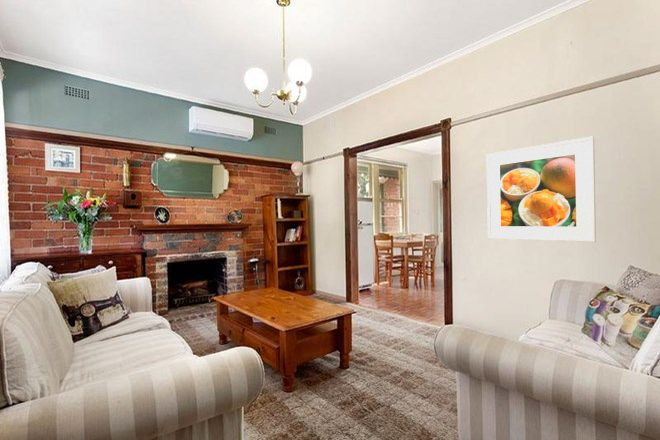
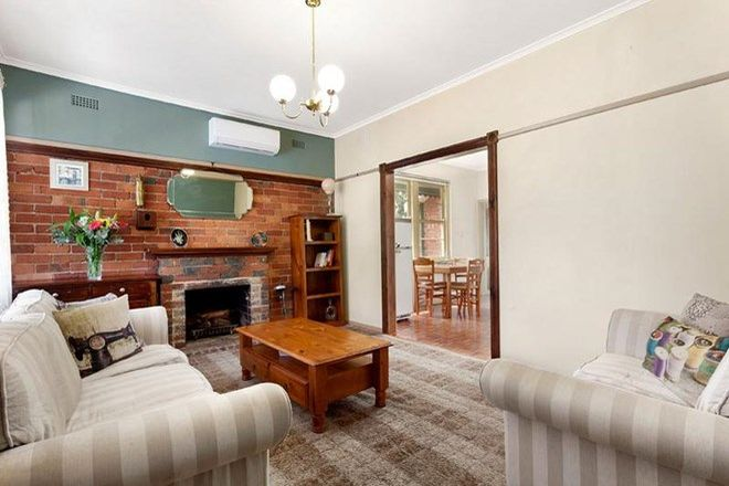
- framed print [486,136,597,243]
